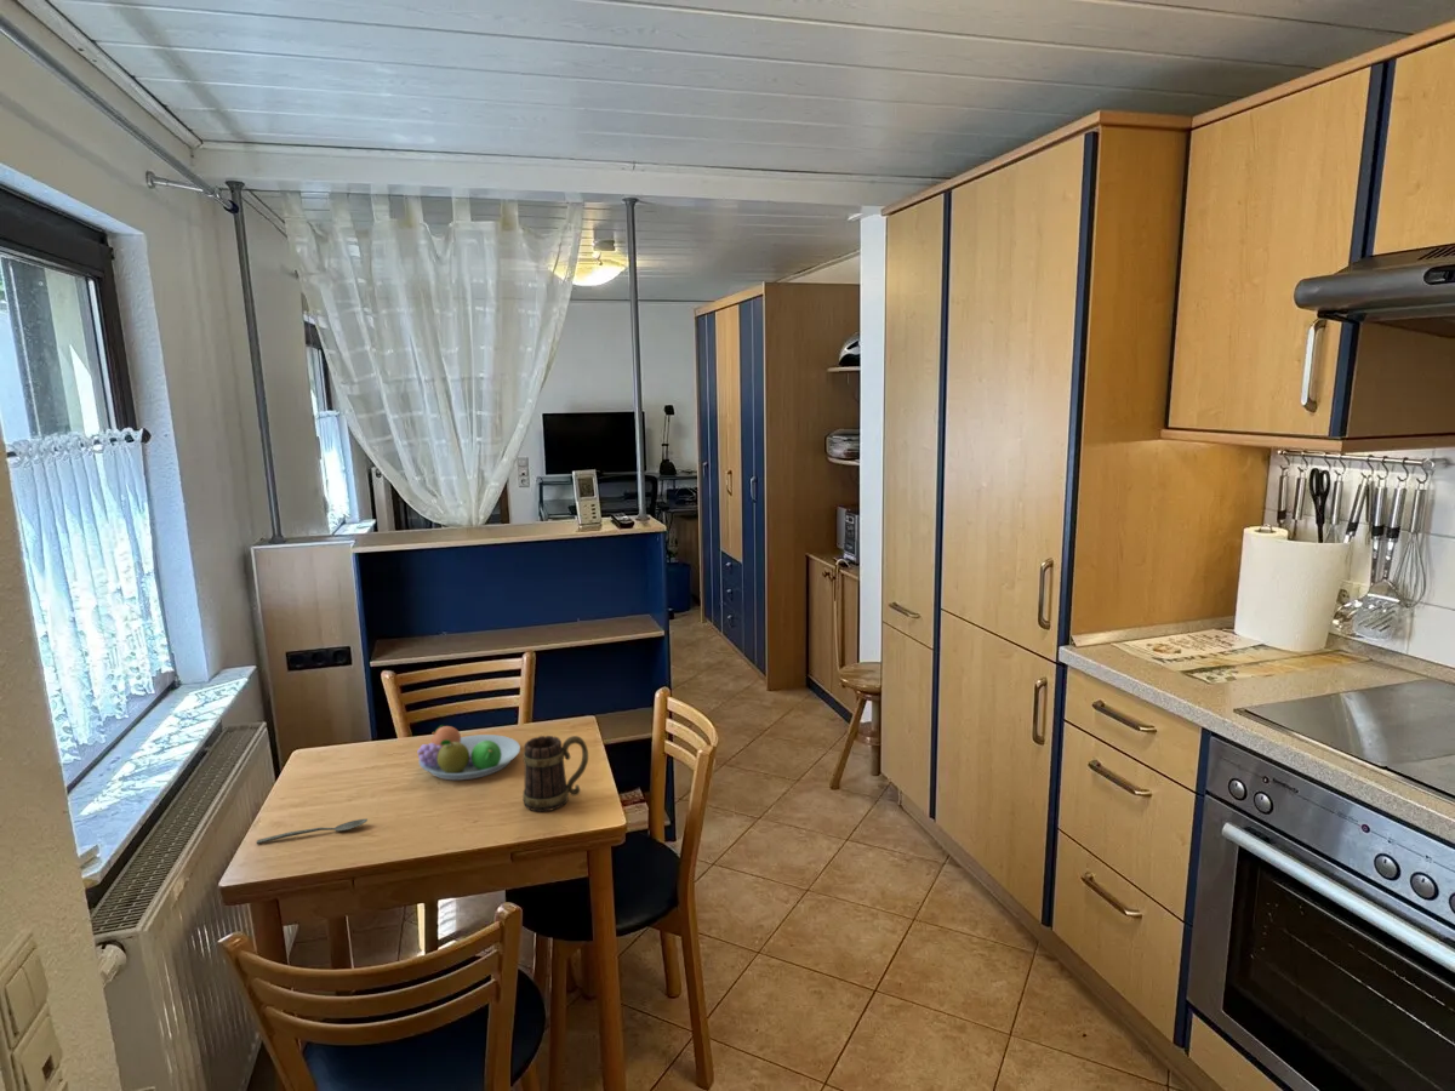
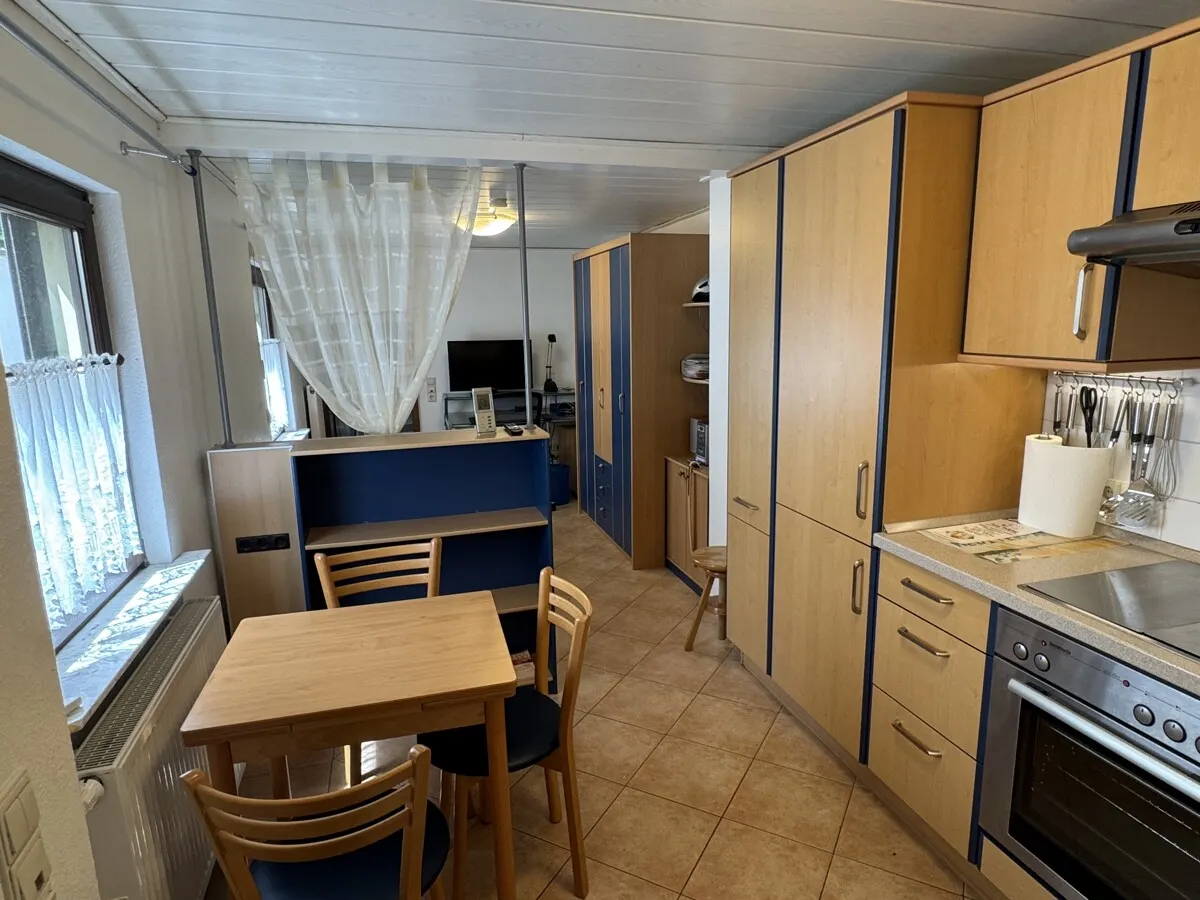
- spoon [255,818,369,845]
- mug [521,735,589,812]
- fruit bowl [416,724,521,781]
